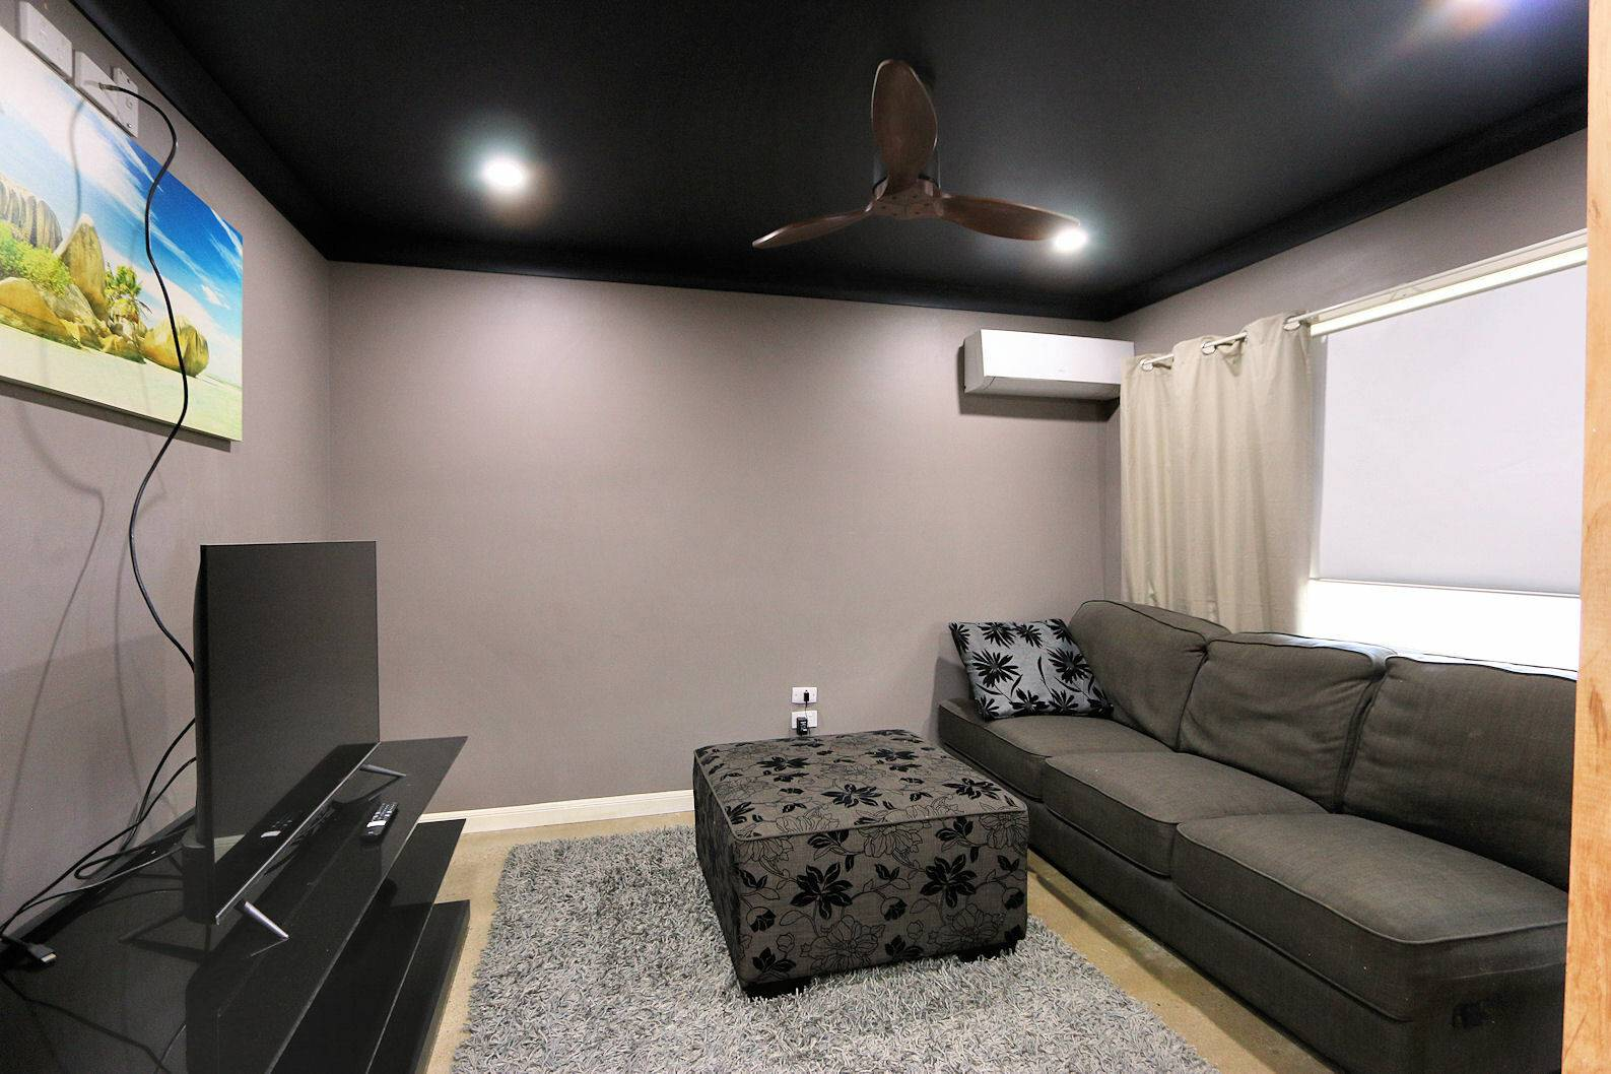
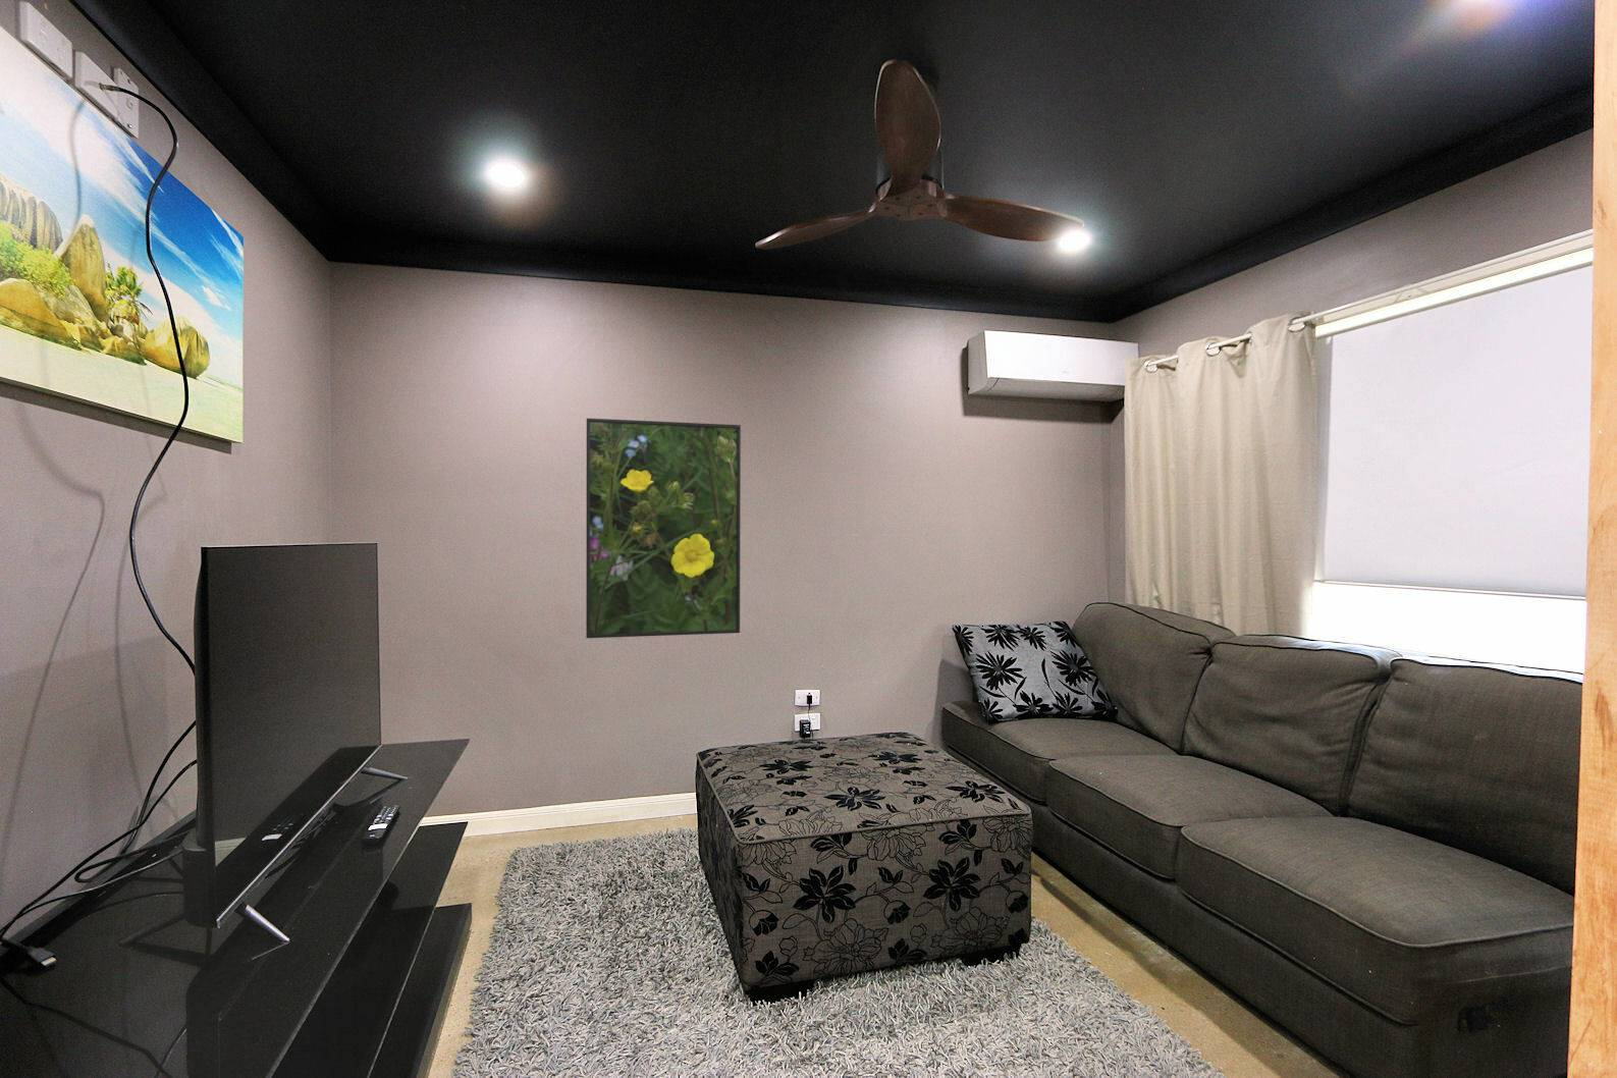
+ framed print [585,416,742,639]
